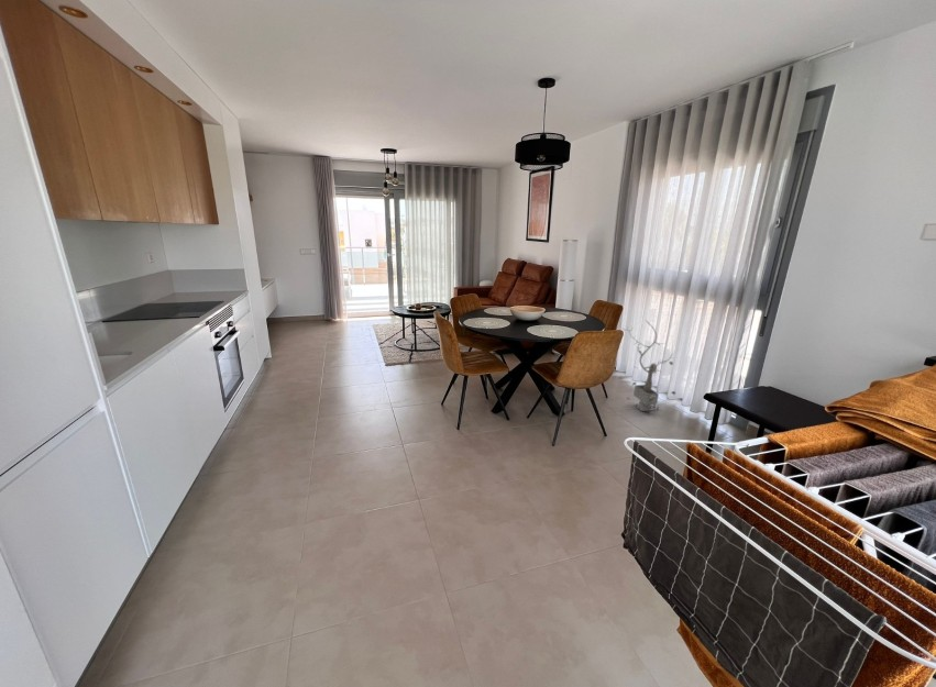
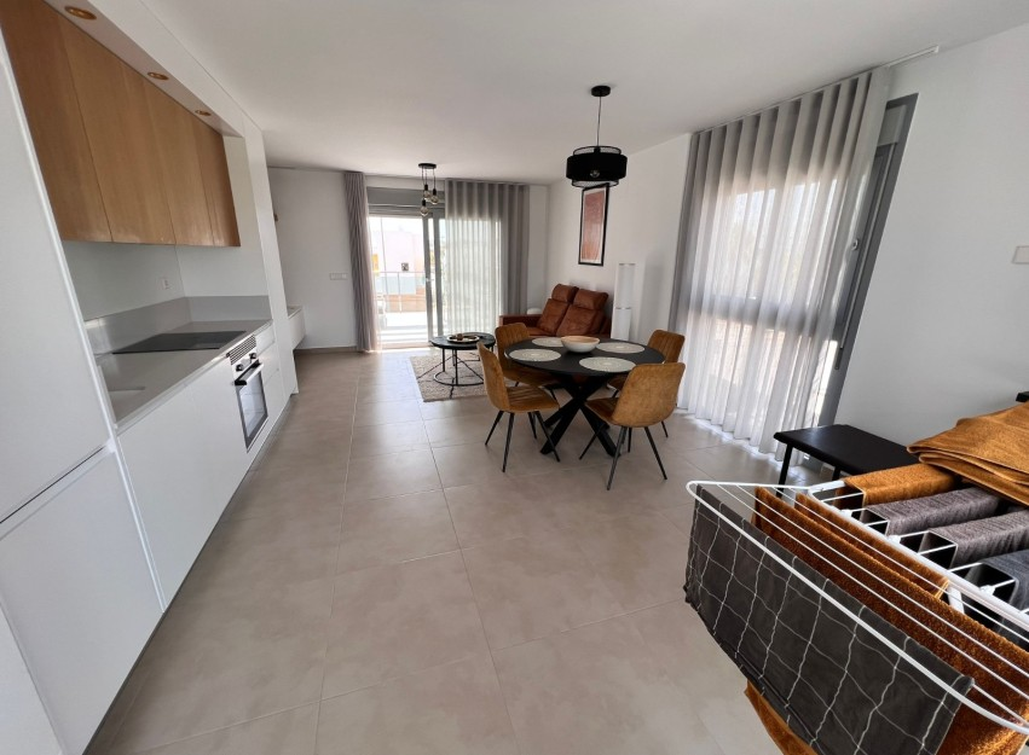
- potted tree [623,319,676,412]
